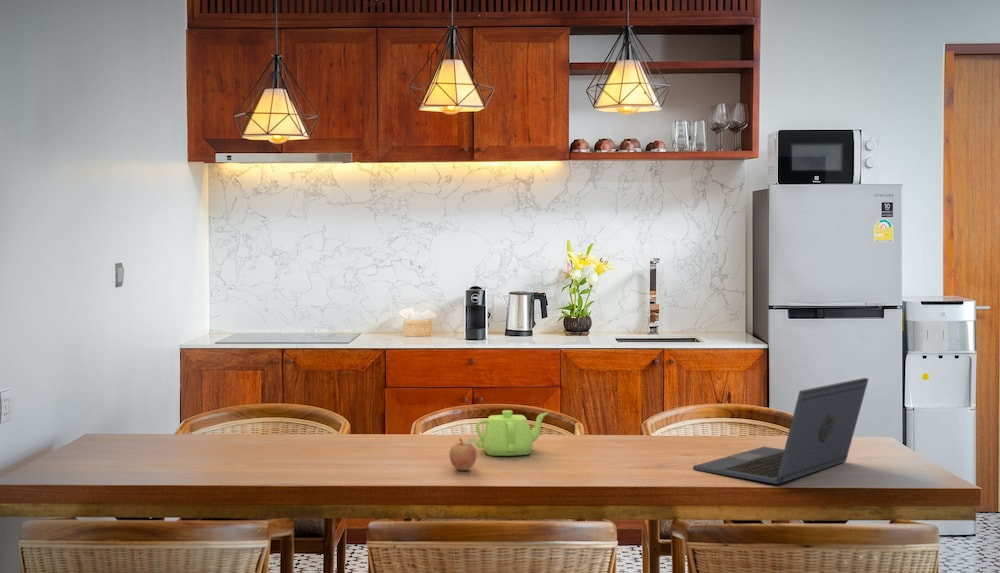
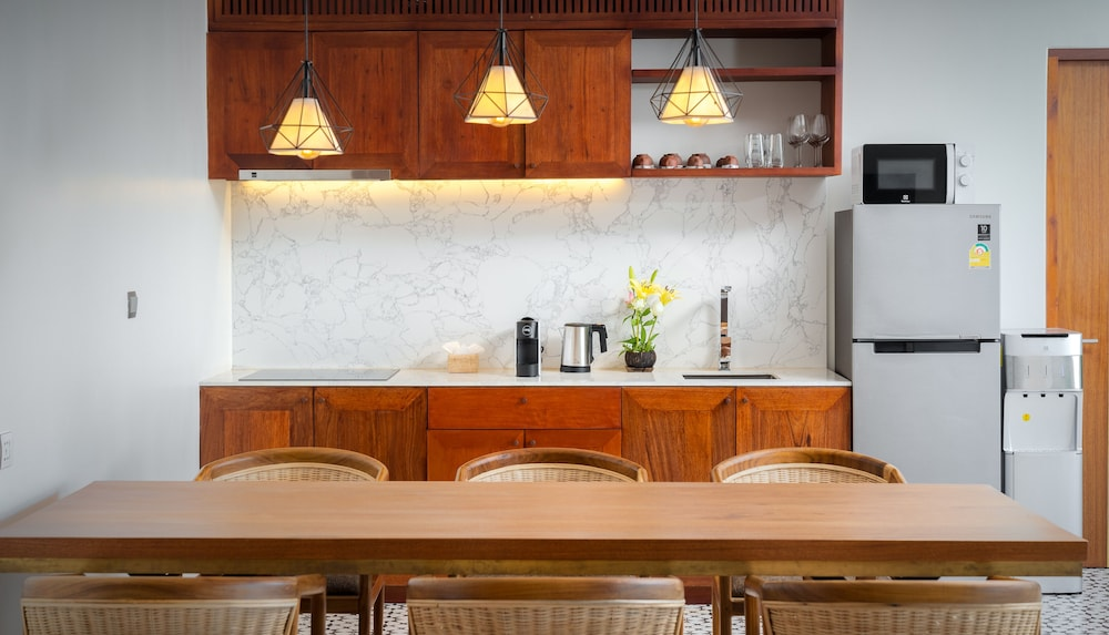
- fruit [448,436,478,471]
- teapot [475,409,550,457]
- laptop [692,377,869,485]
